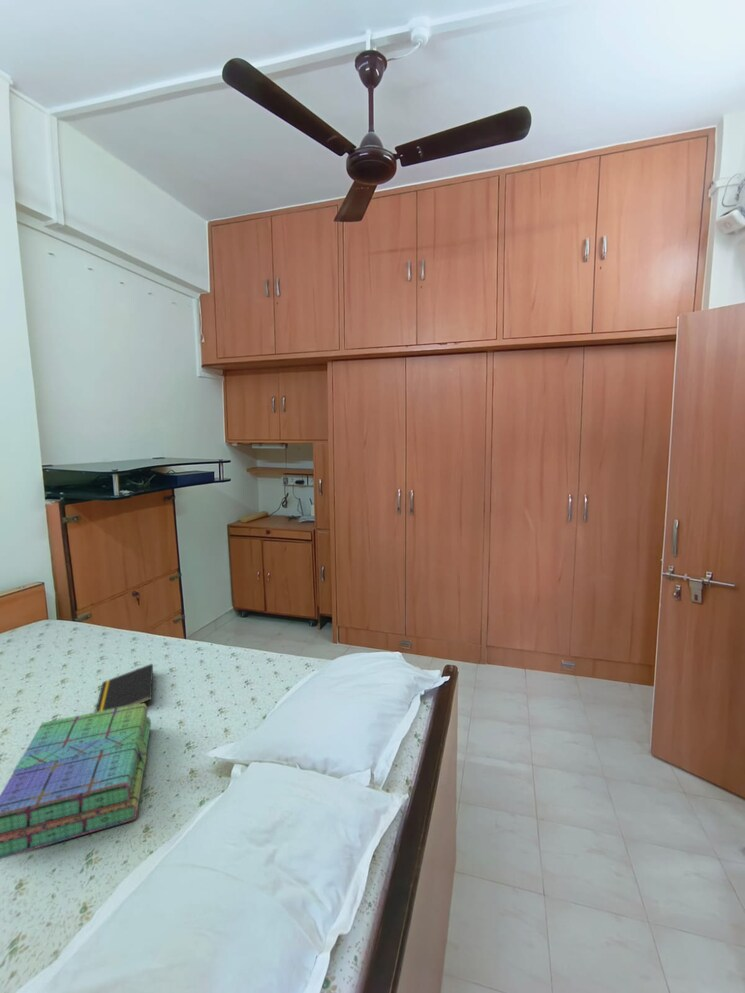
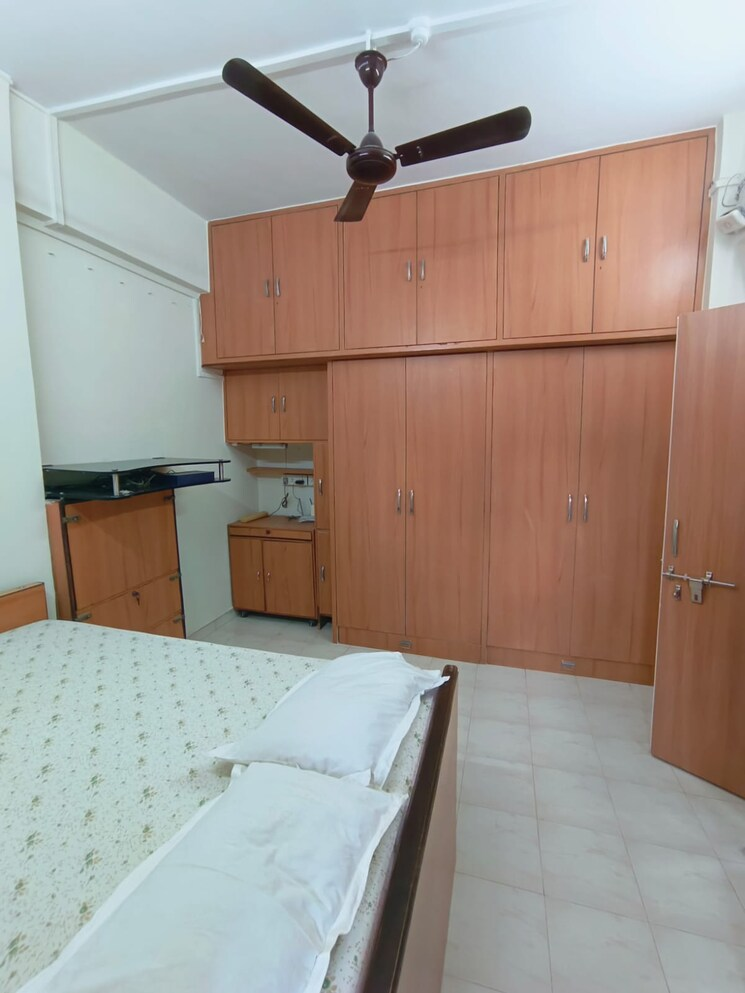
- notepad [94,663,154,713]
- stack of books [0,702,152,860]
